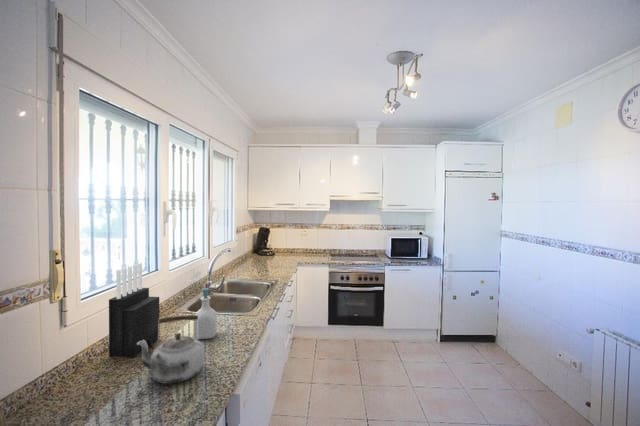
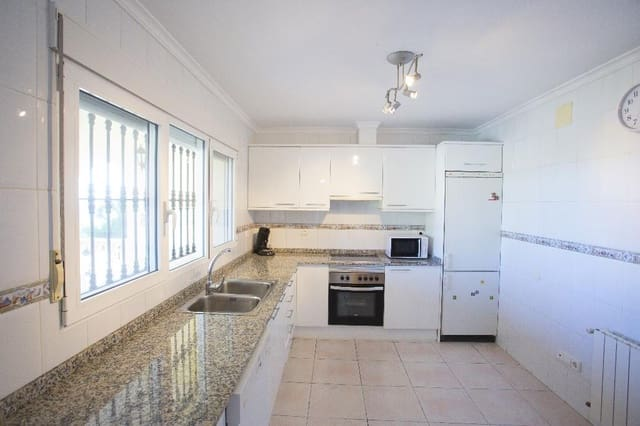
- kettle [137,314,205,385]
- soap bottle [193,287,218,340]
- knife block [108,262,160,358]
